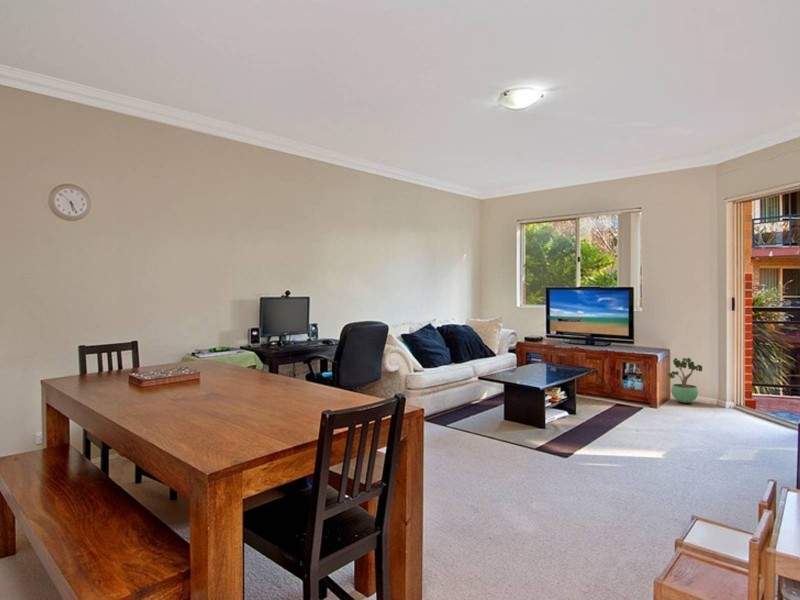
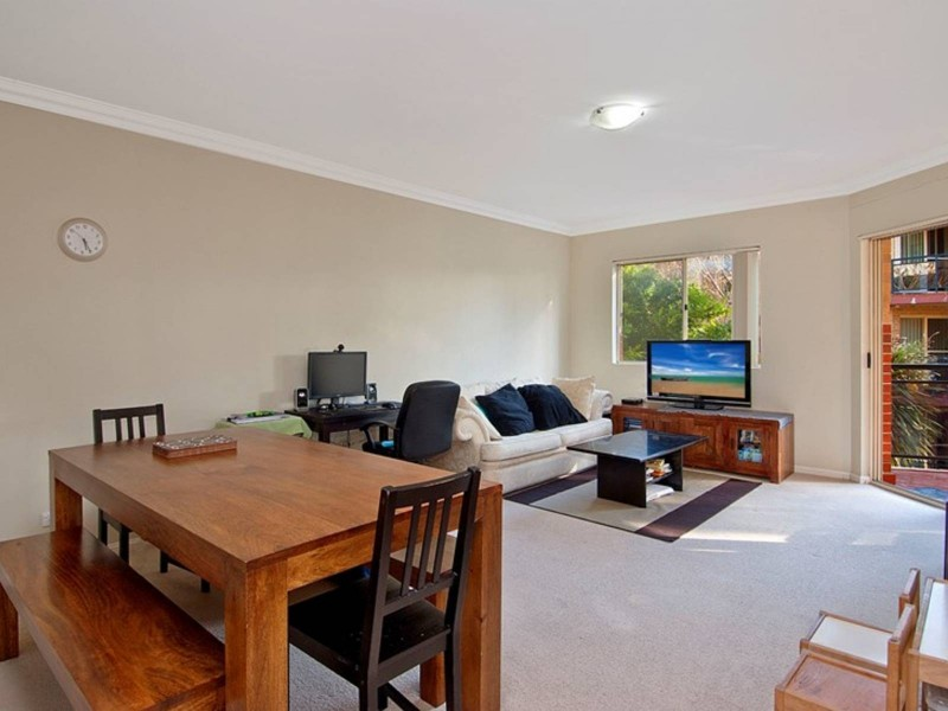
- potted plant [667,357,703,404]
